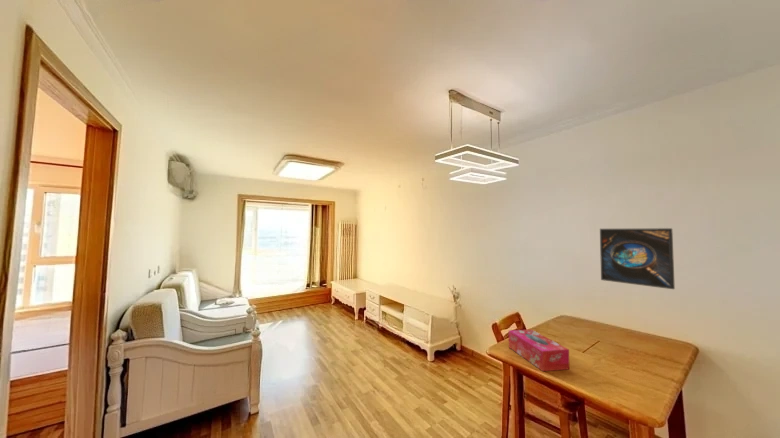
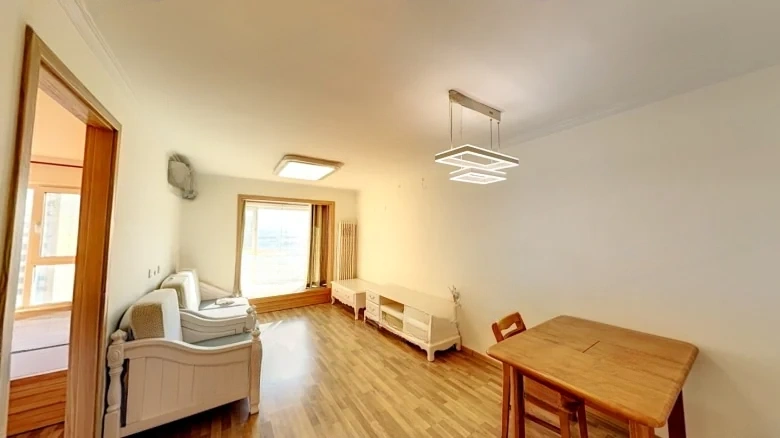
- tissue box [508,328,570,372]
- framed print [599,227,676,290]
